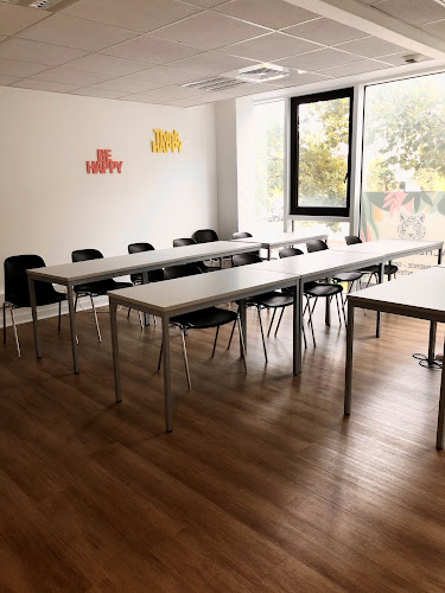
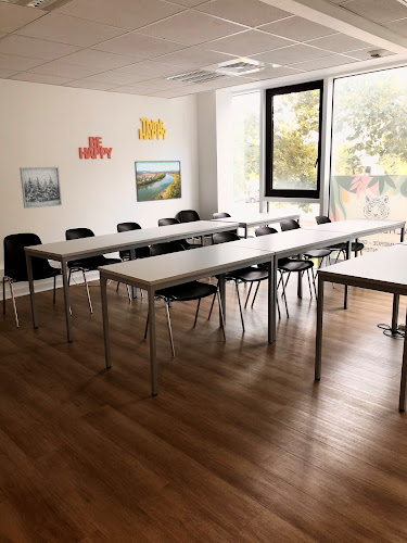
+ wall art [18,166,63,210]
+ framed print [133,160,182,203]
